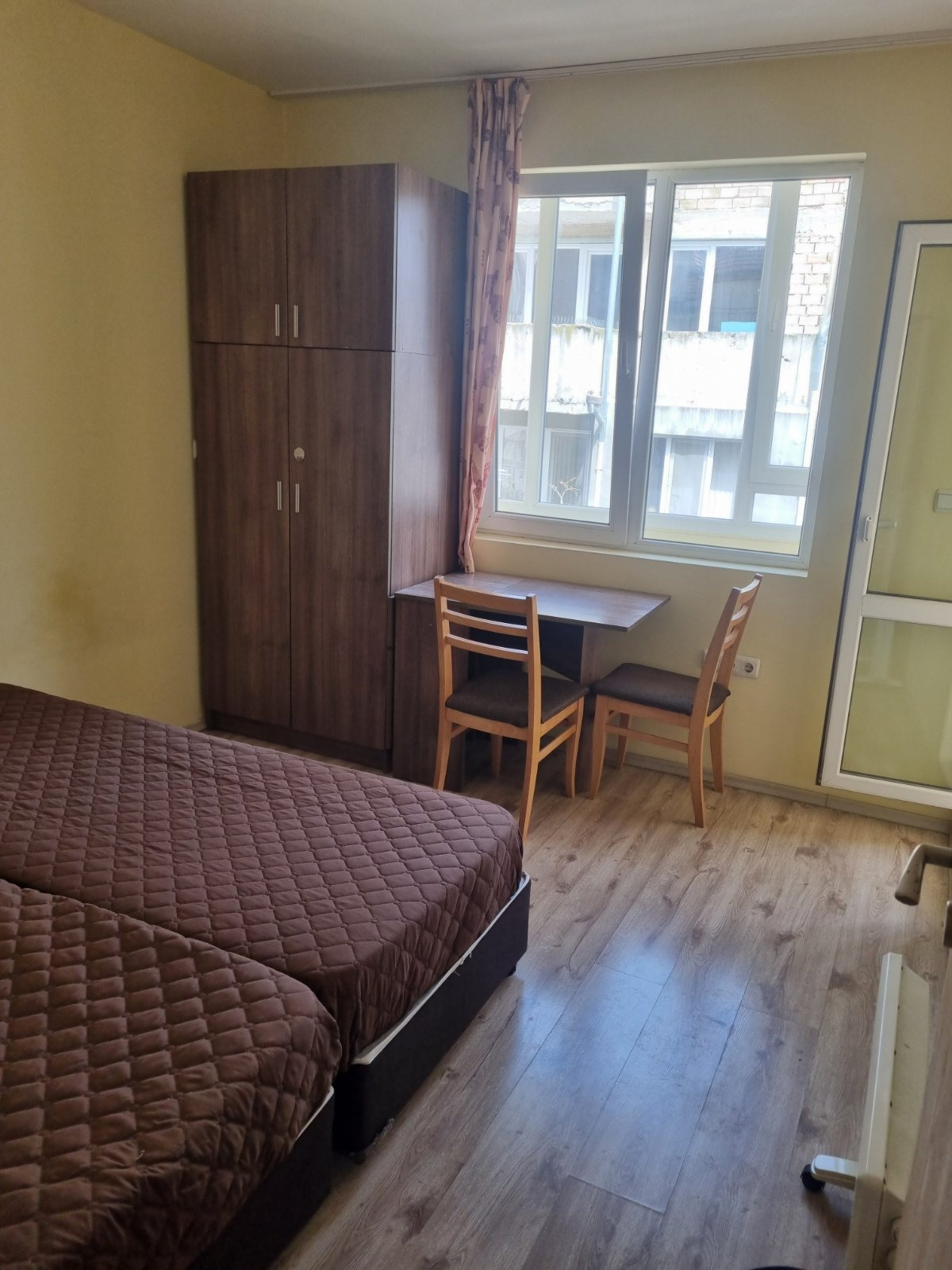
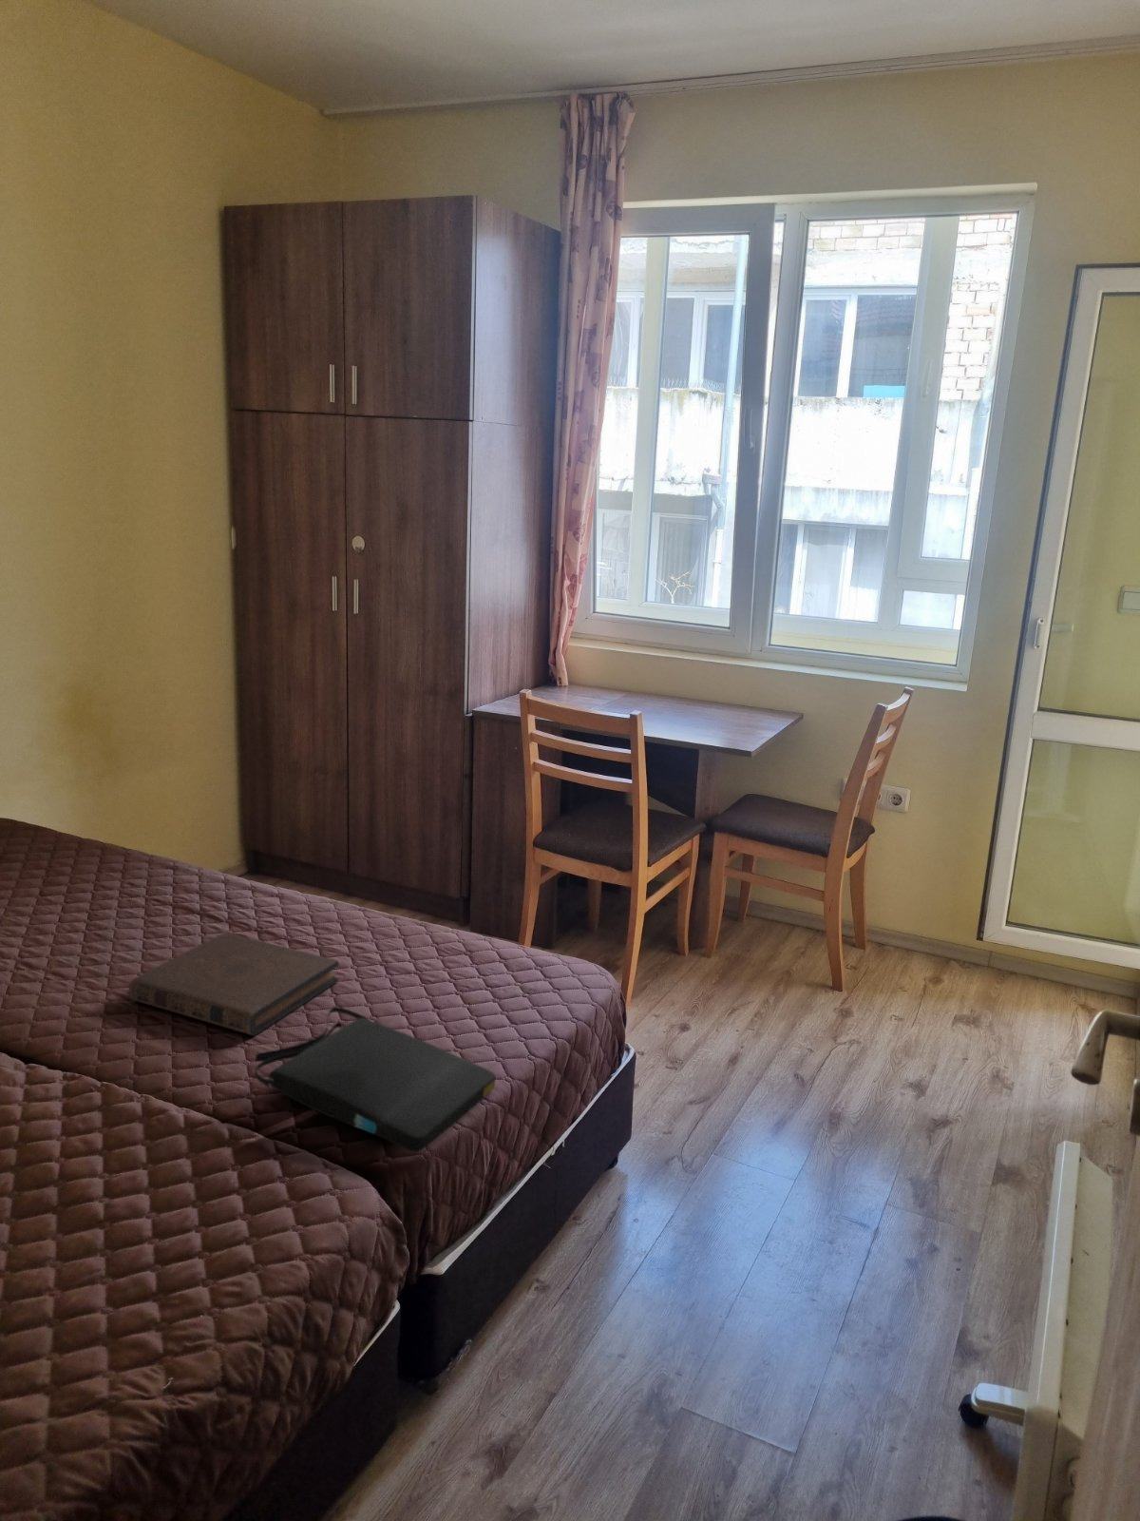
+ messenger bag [254,1006,497,1153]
+ book [128,931,339,1036]
